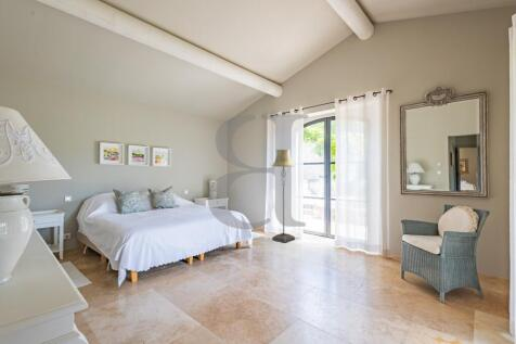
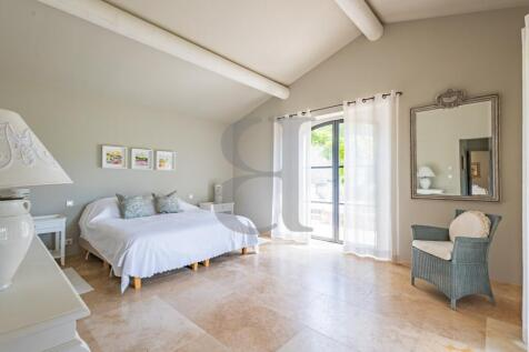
- floor lamp [271,149,296,244]
